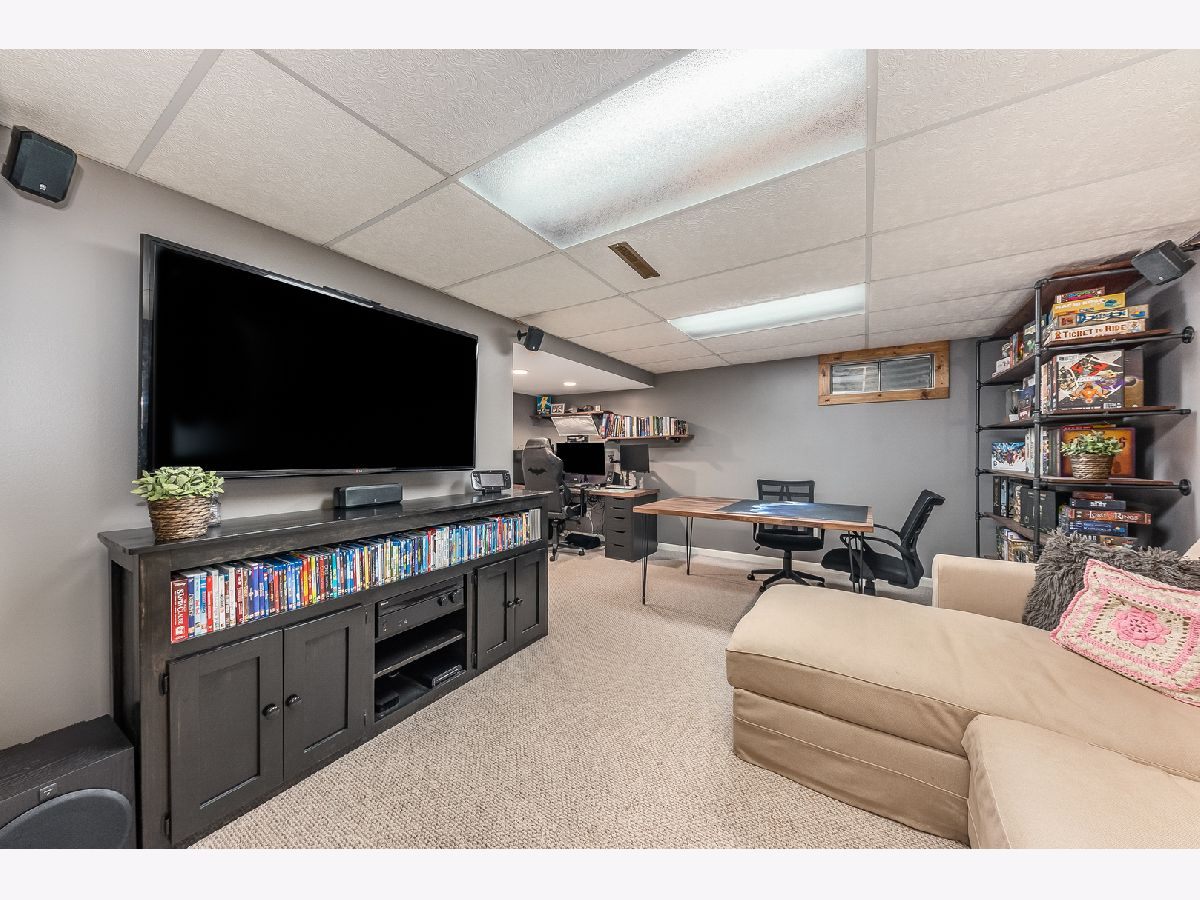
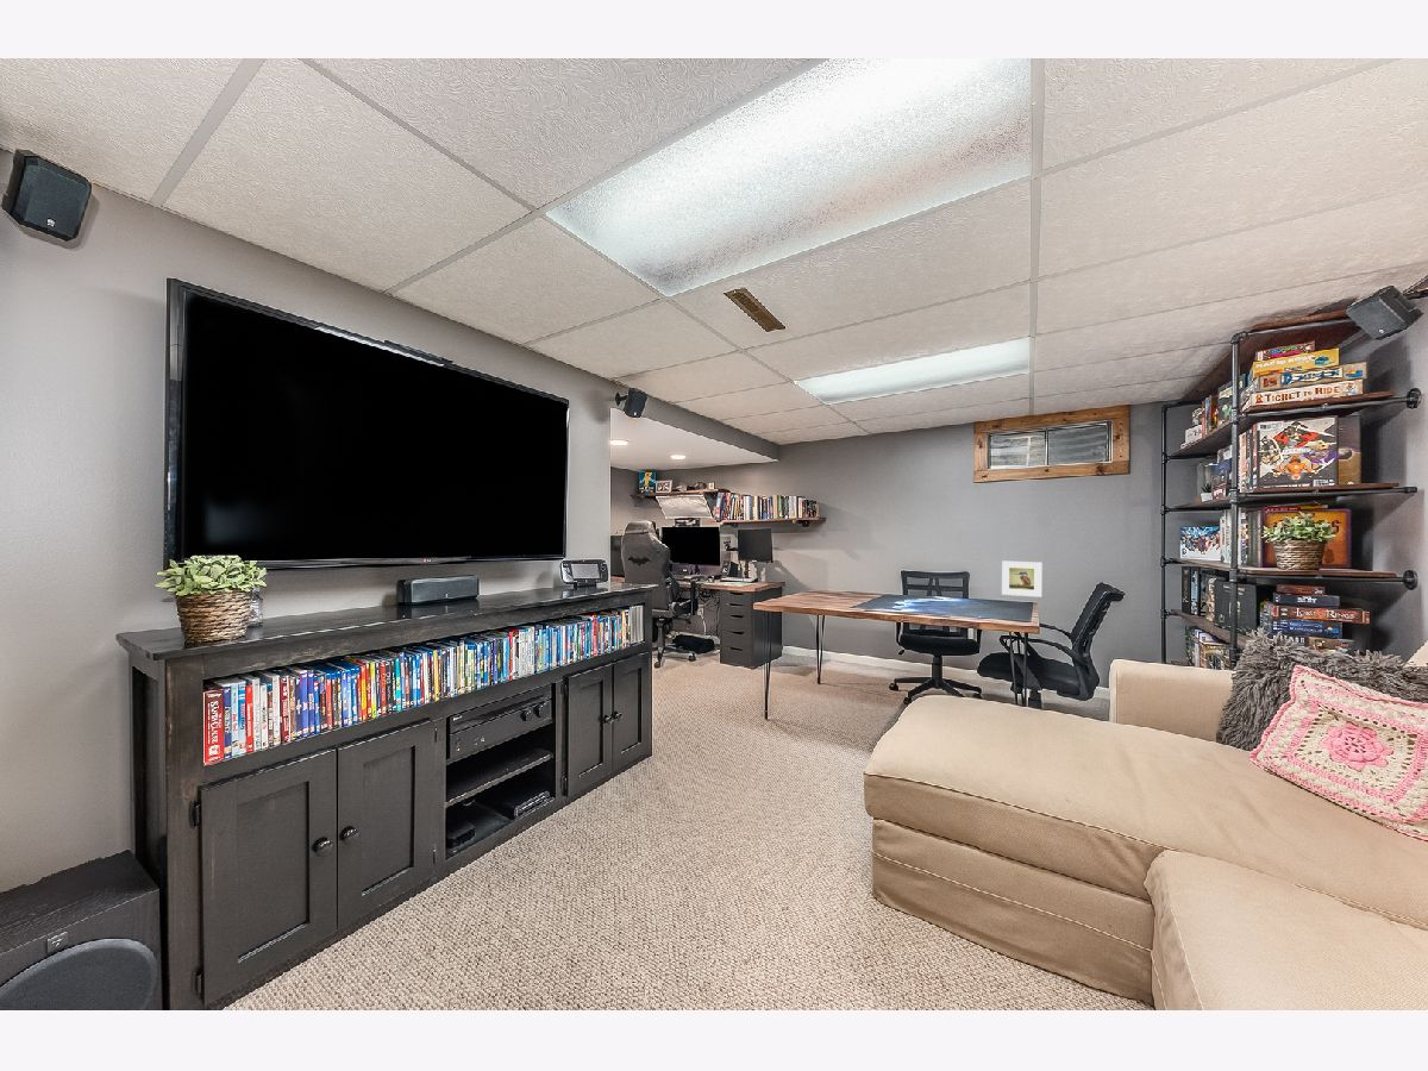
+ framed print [1001,560,1044,599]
